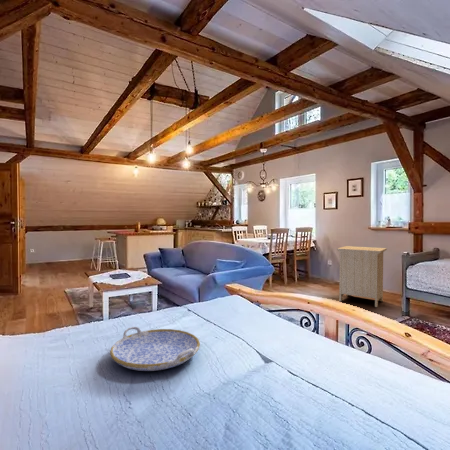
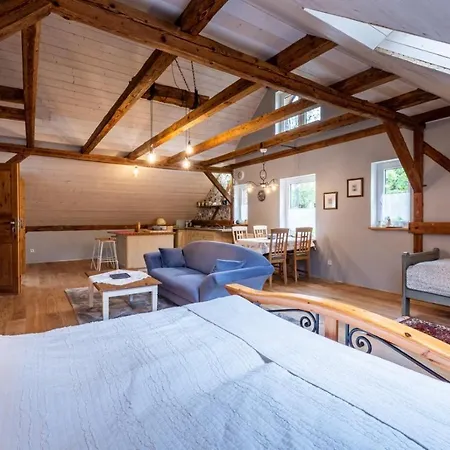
- serving tray [109,326,201,372]
- nightstand [336,245,388,308]
